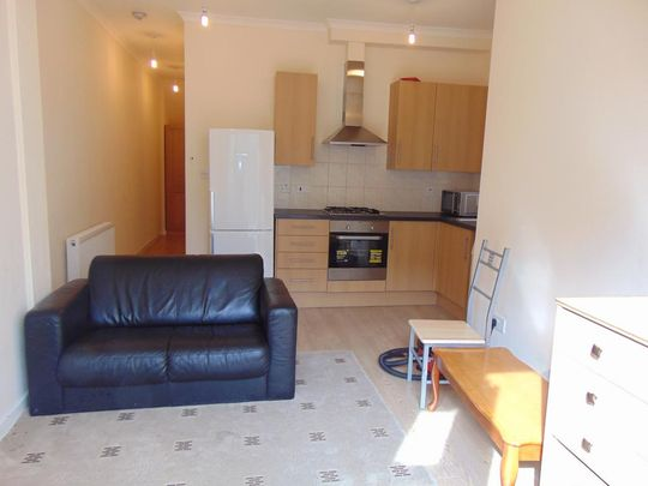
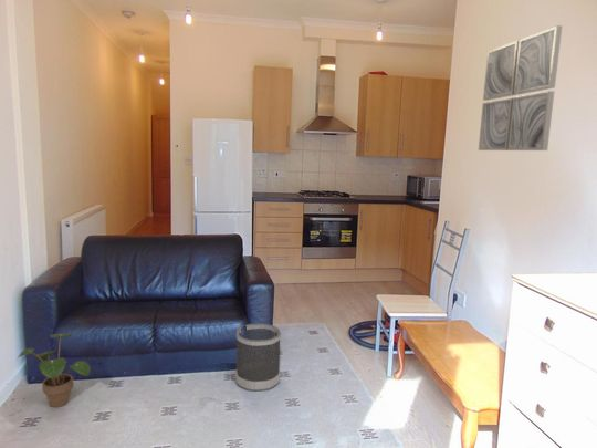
+ wall art [478,24,563,152]
+ wastebasket [234,323,282,393]
+ potted plant [15,332,92,408]
